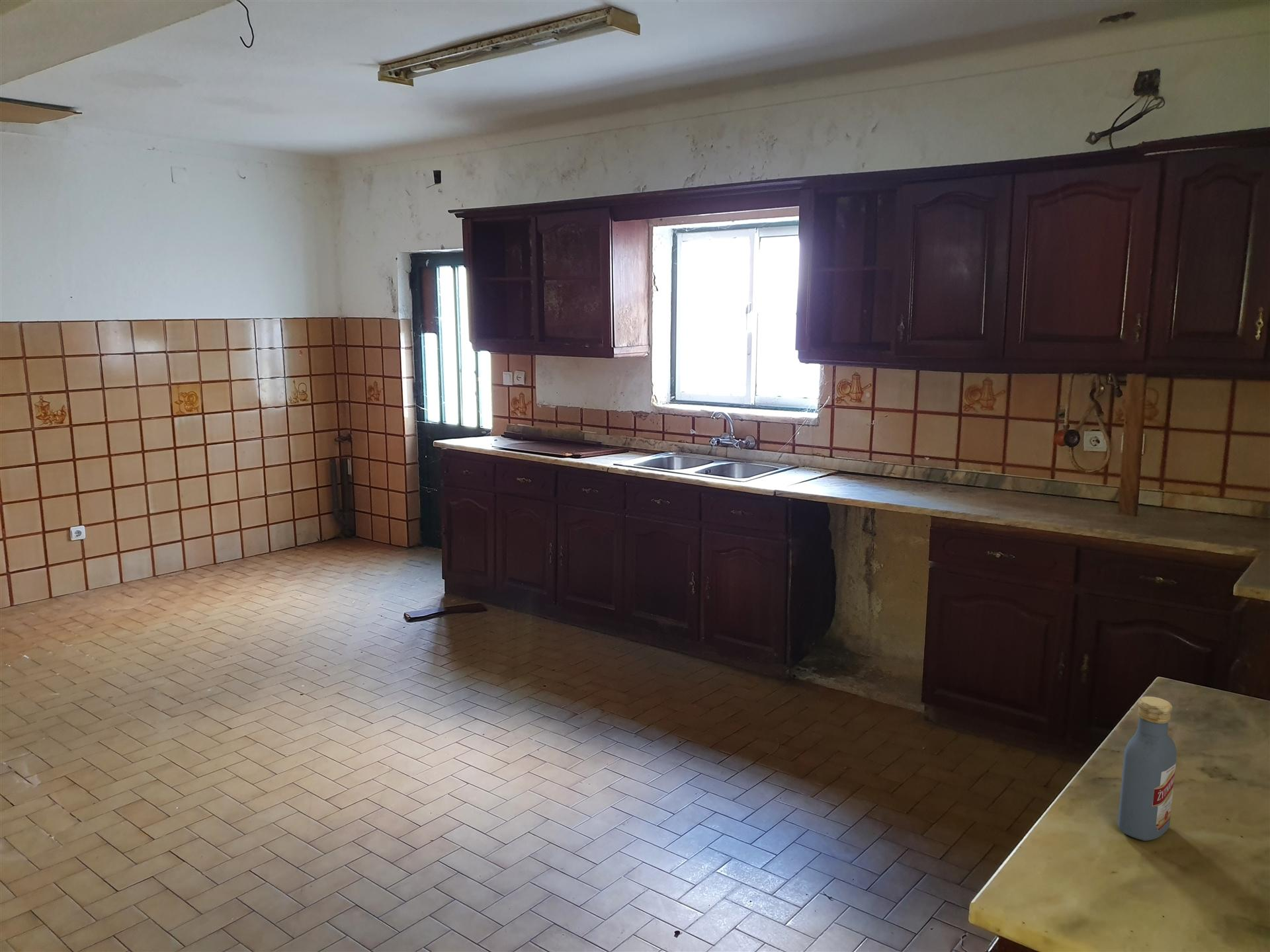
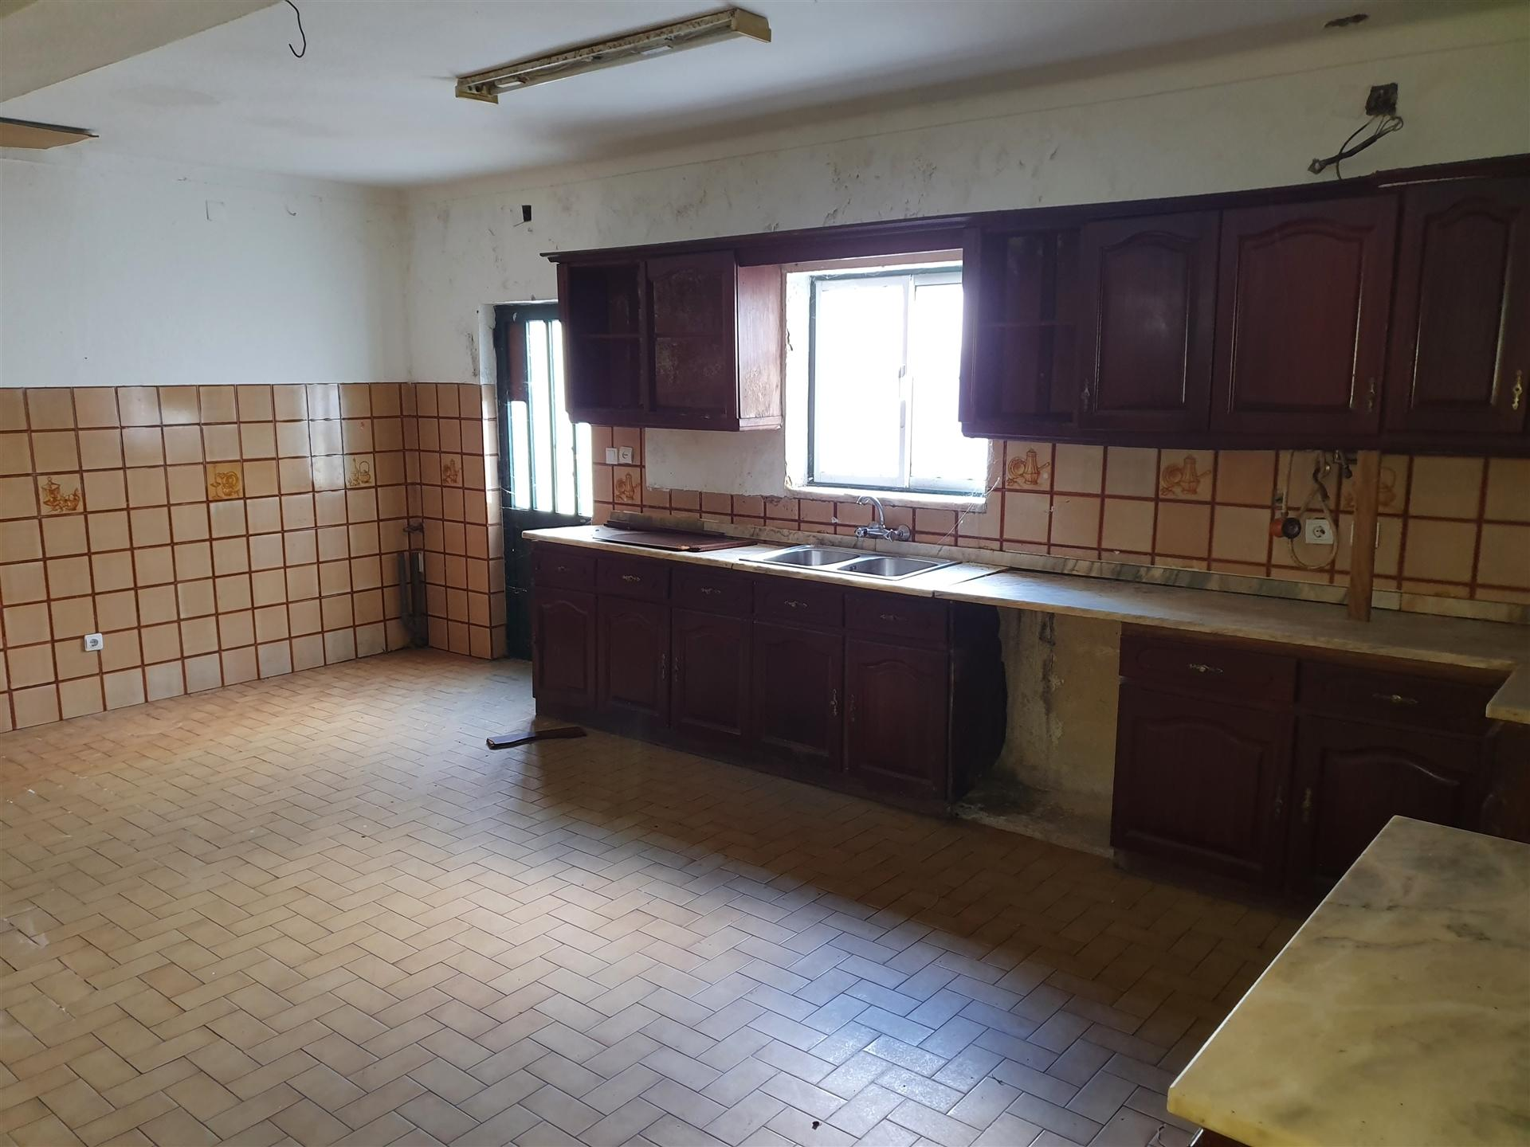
- vodka [1117,696,1177,842]
